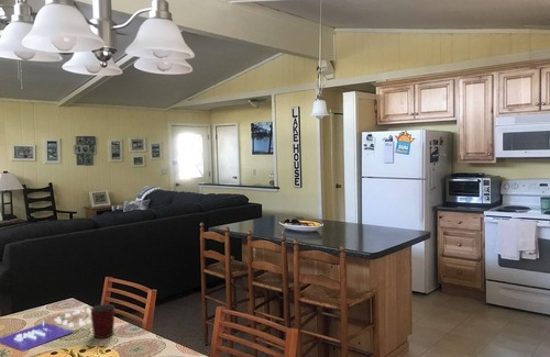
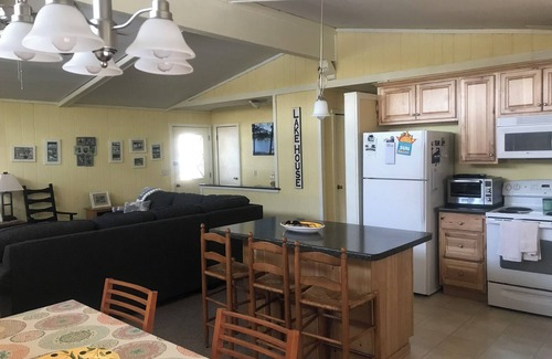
- mug [90,303,116,339]
- board game [0,306,91,352]
